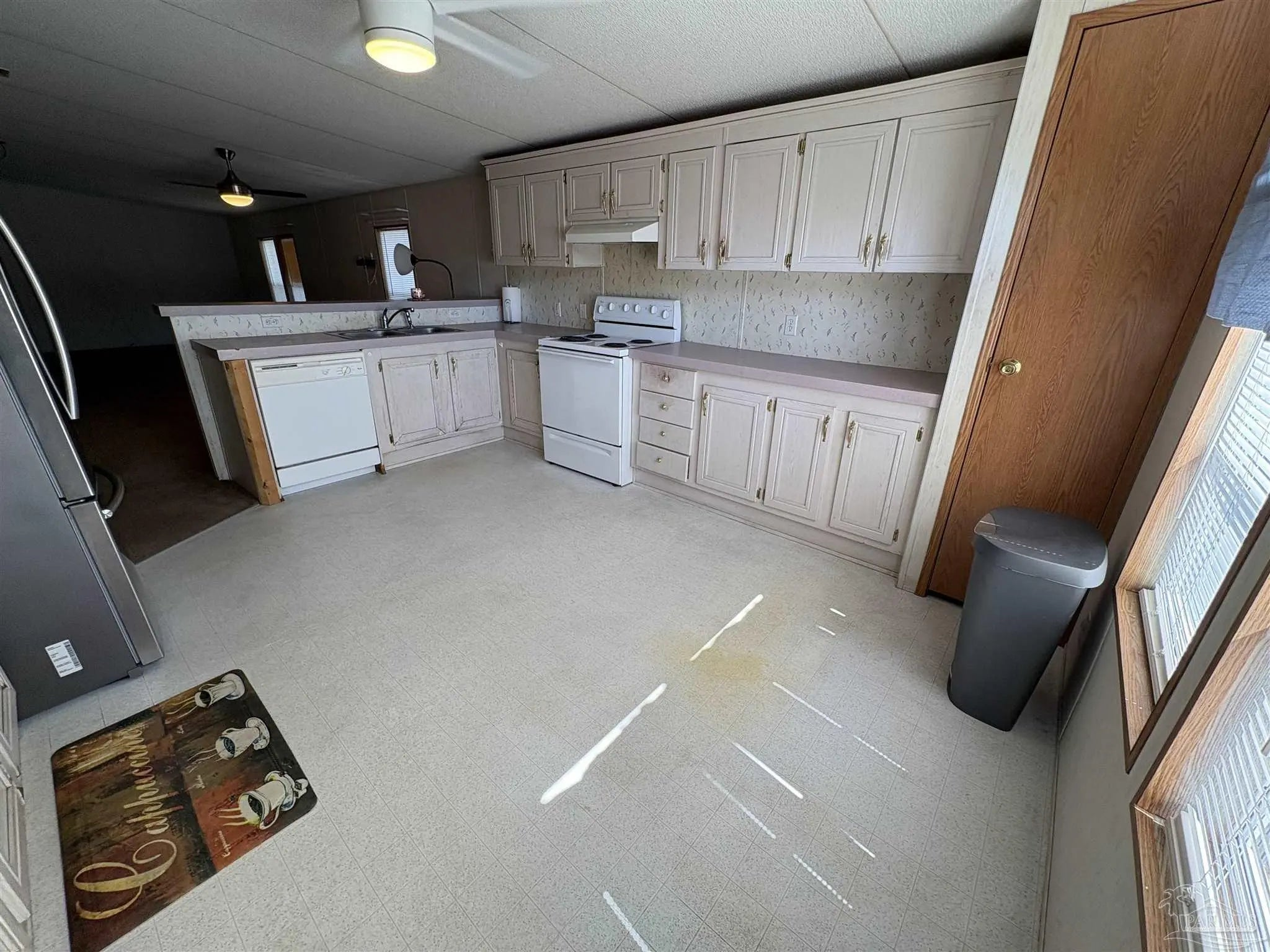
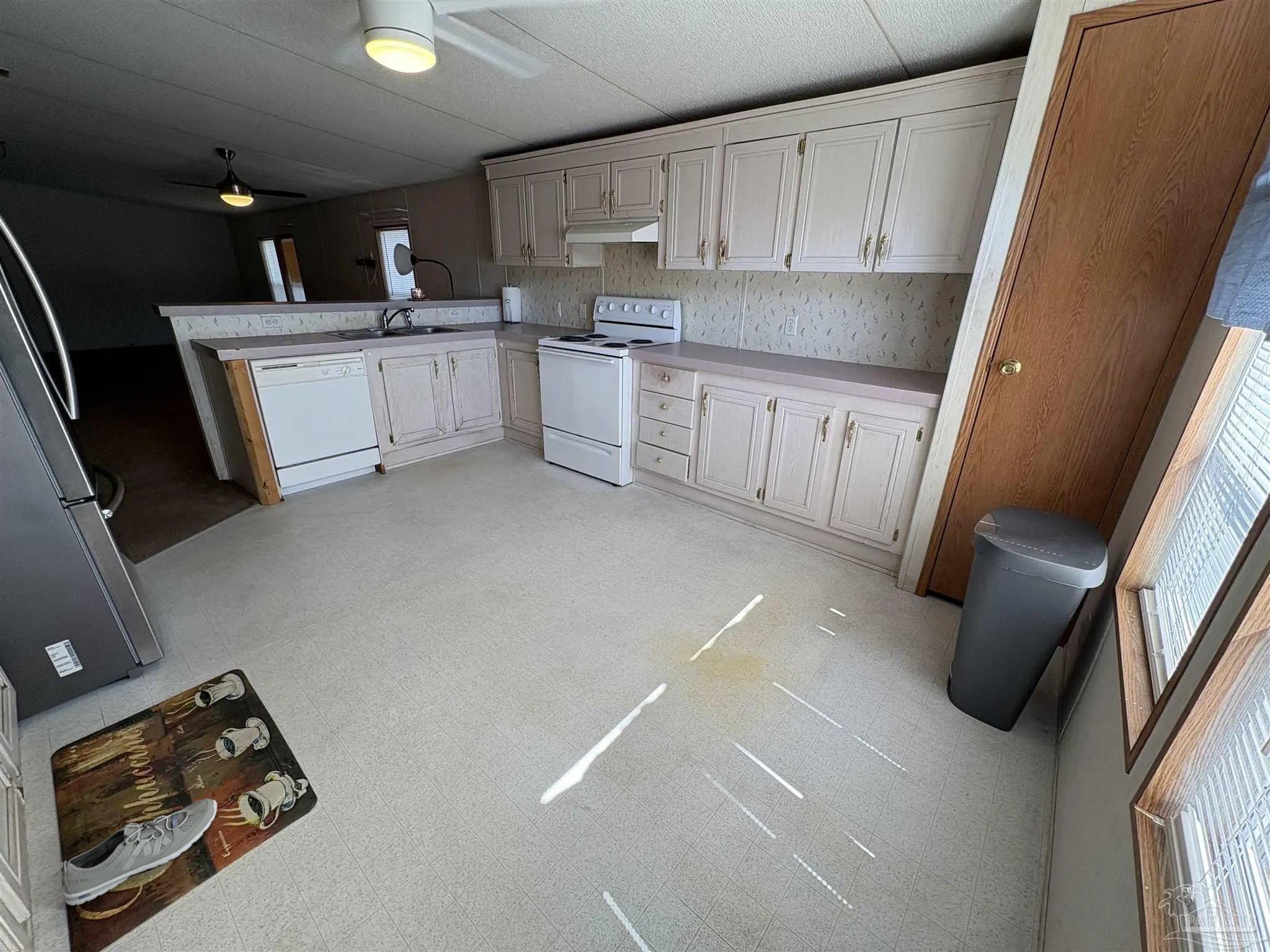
+ sneaker [60,798,218,906]
